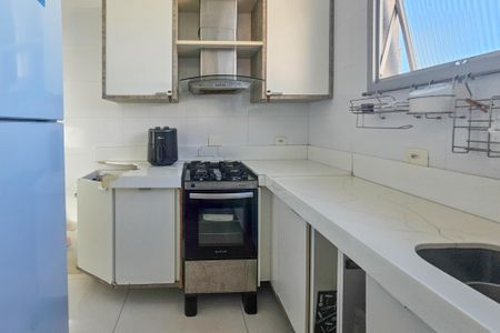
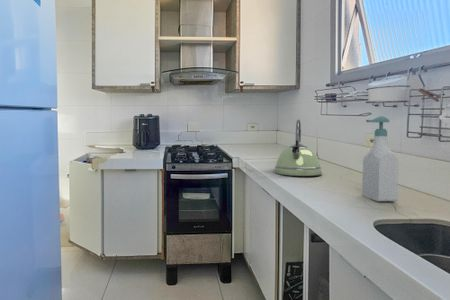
+ soap bottle [361,115,400,202]
+ kettle [273,118,323,177]
